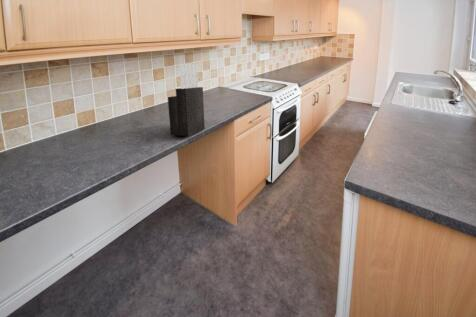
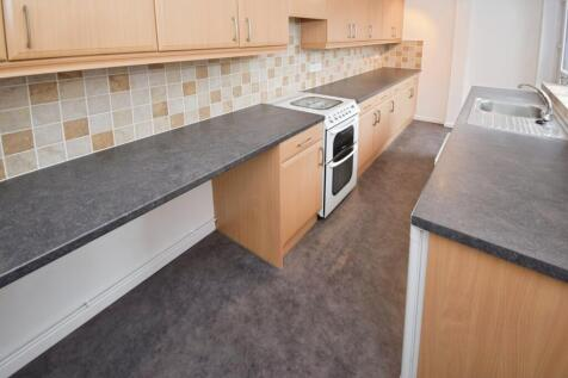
- knife block [167,63,206,137]
